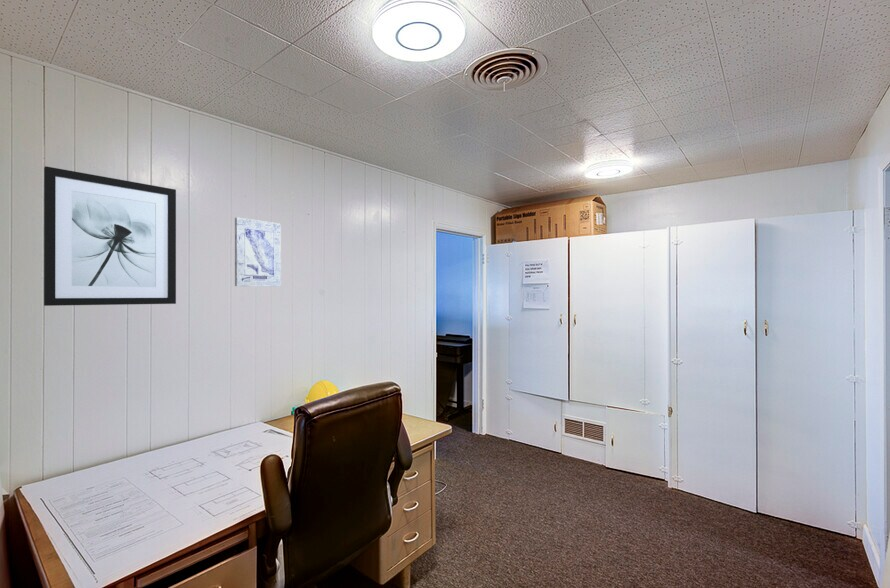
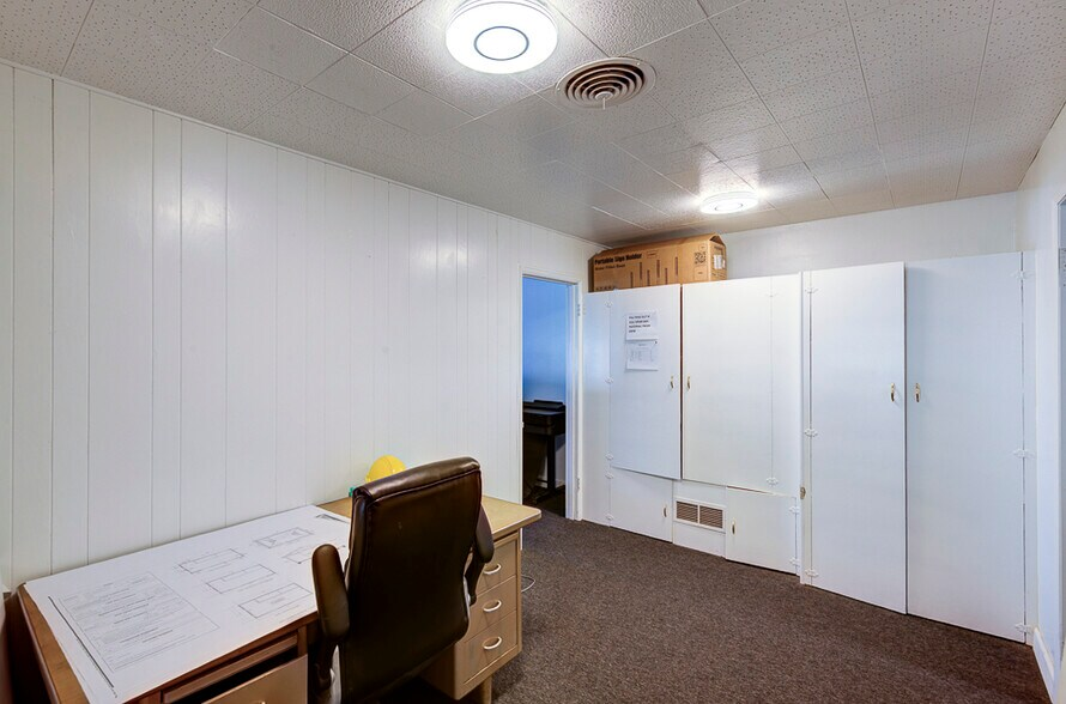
- wall art [43,165,177,307]
- wall art [234,216,282,288]
